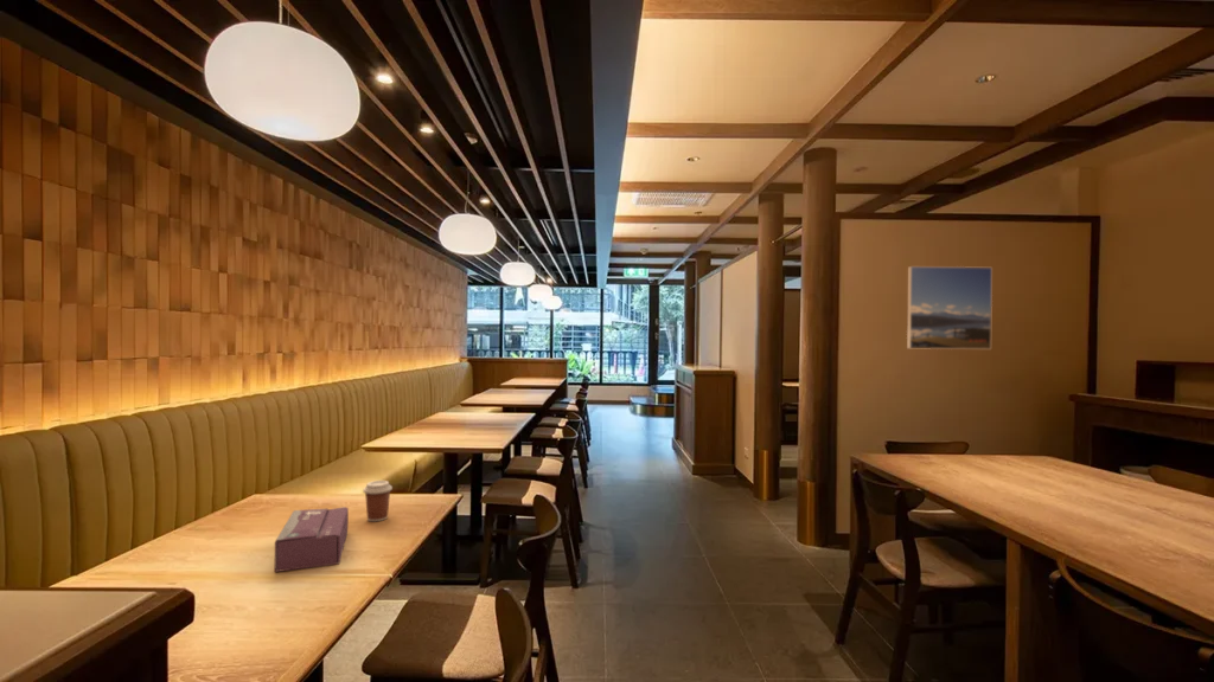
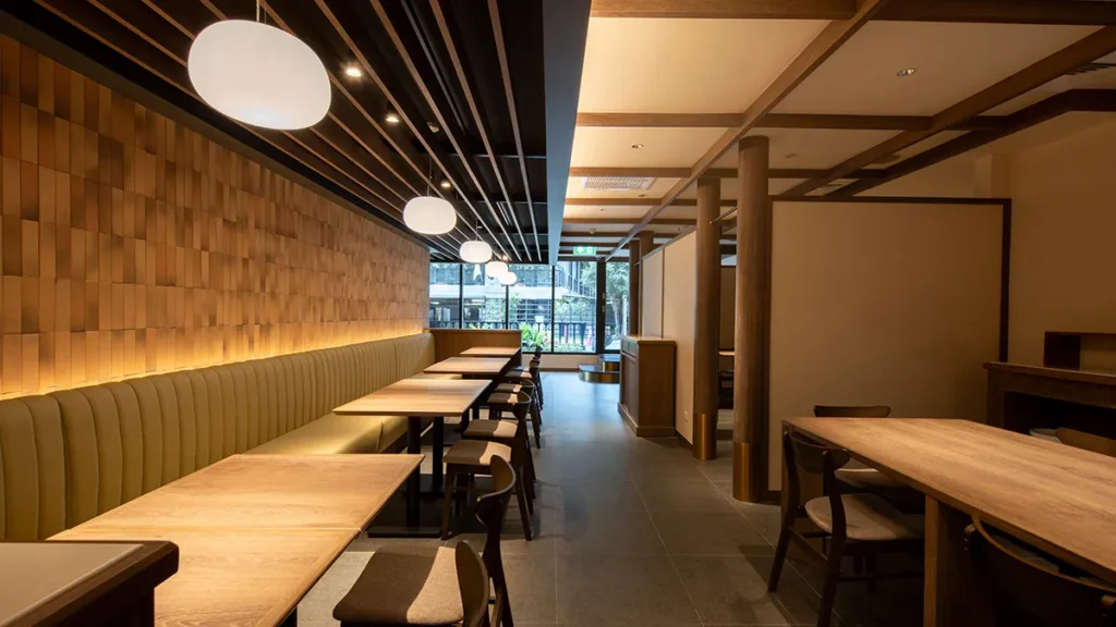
- coffee cup [362,480,394,522]
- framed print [906,265,993,350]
- tissue box [274,506,350,573]
